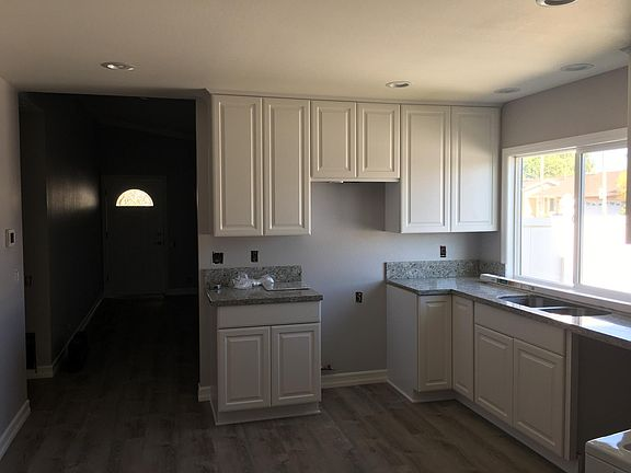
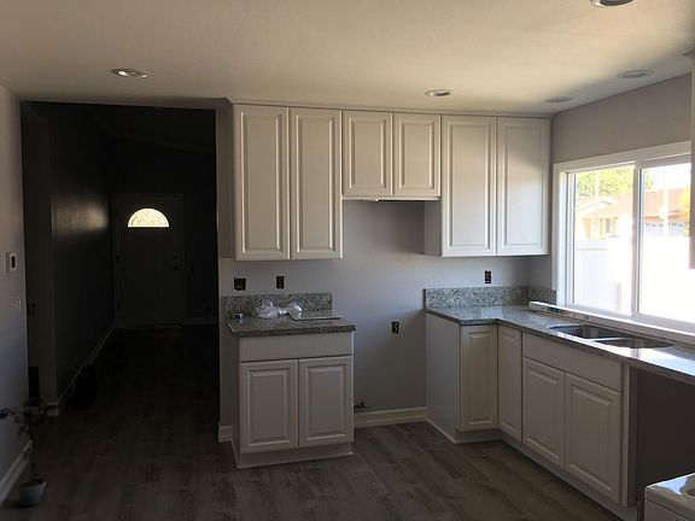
+ potted plant [0,392,74,507]
